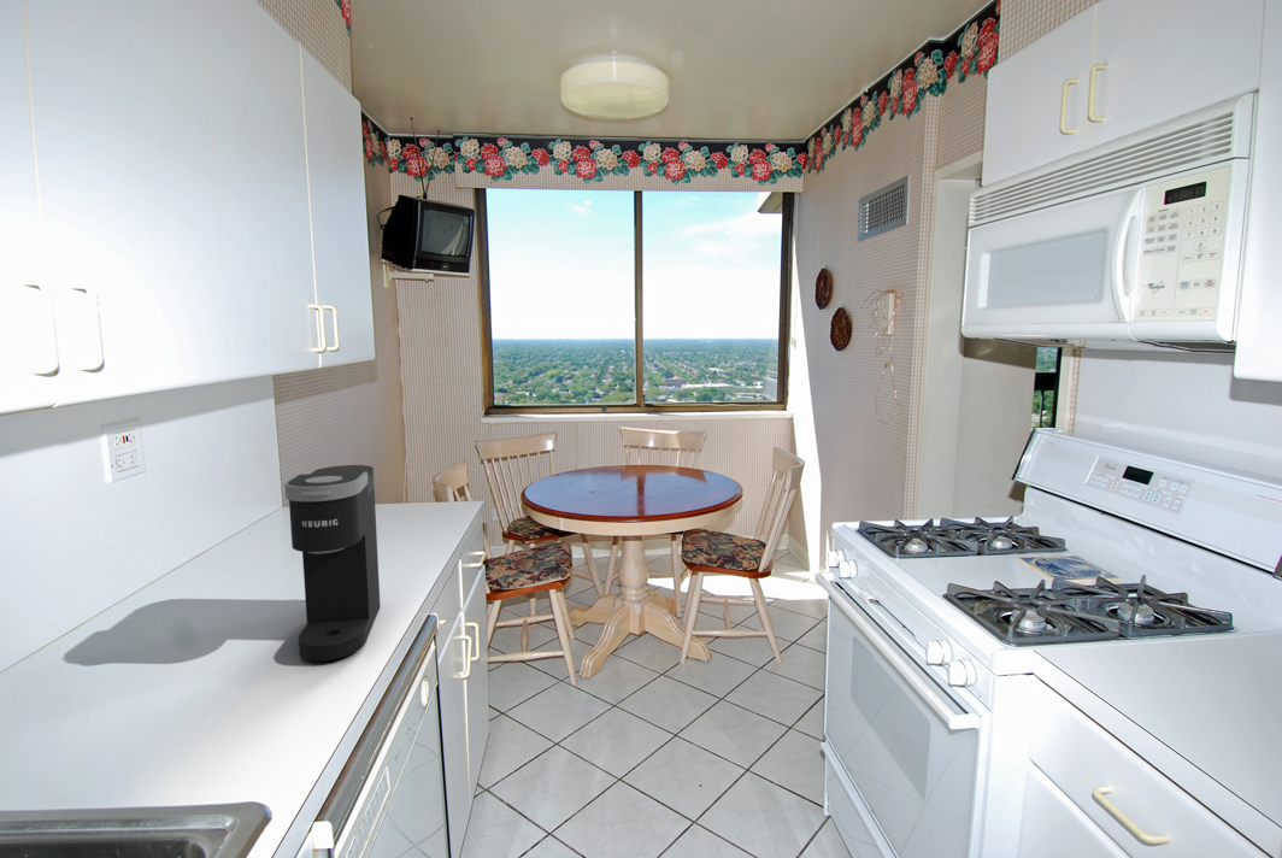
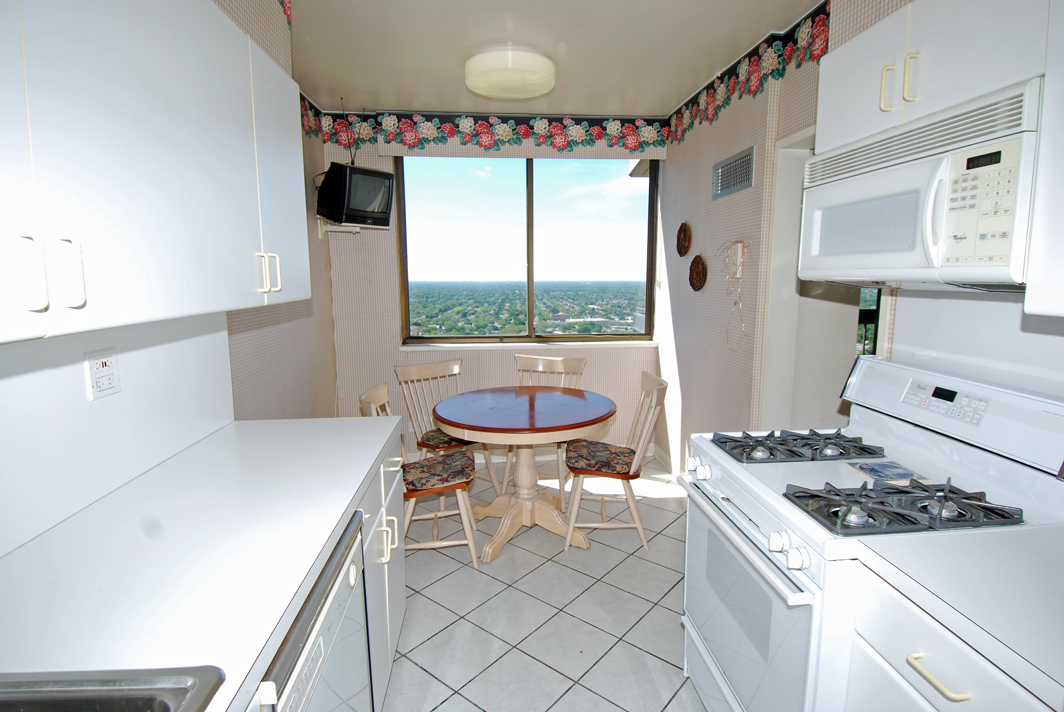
- coffee maker [283,464,382,663]
